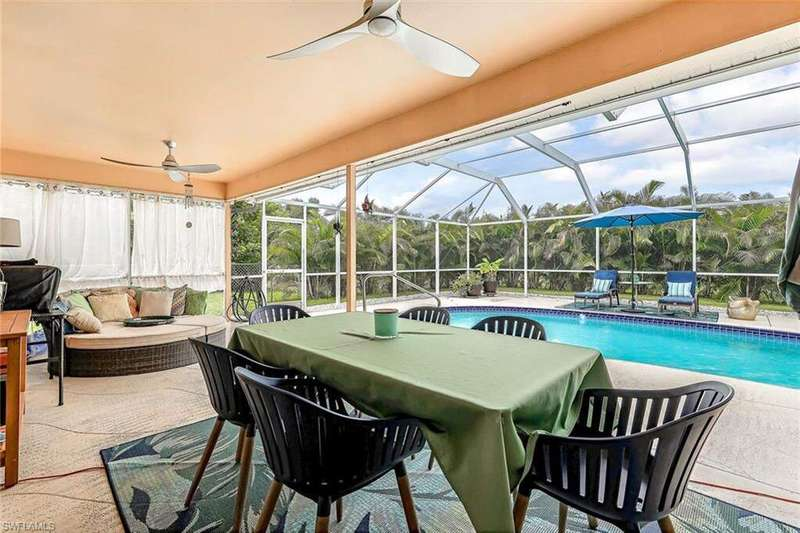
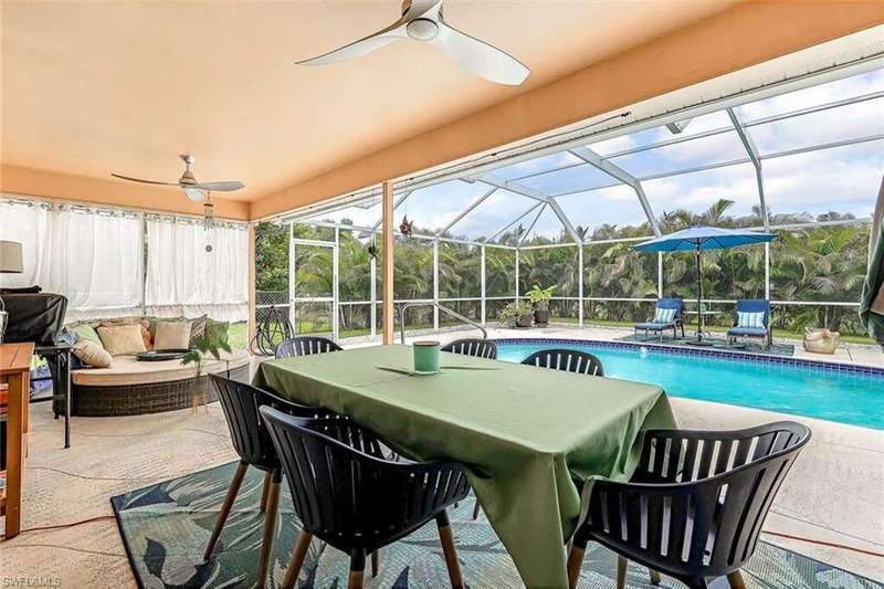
+ house plant [179,334,233,416]
